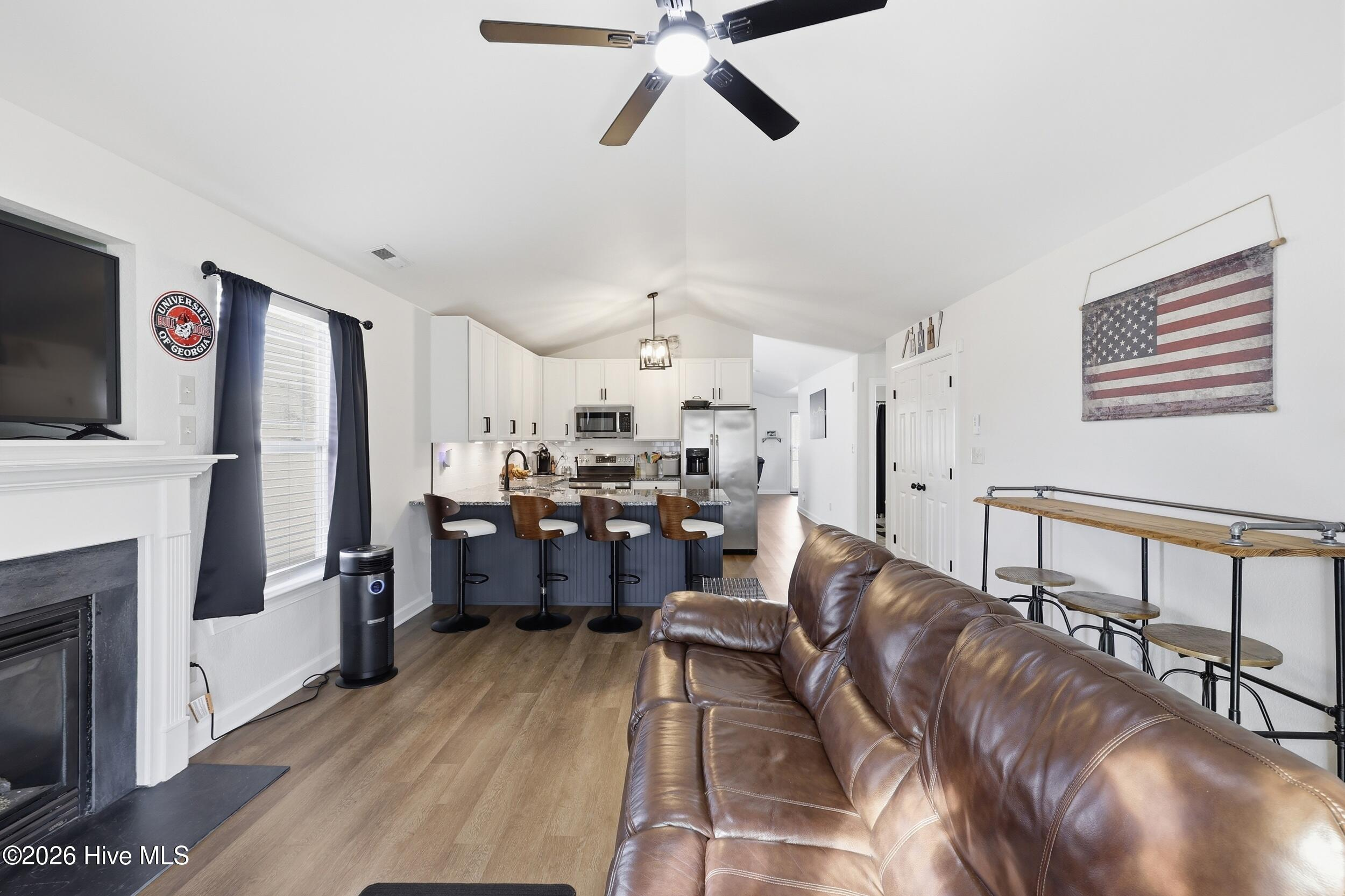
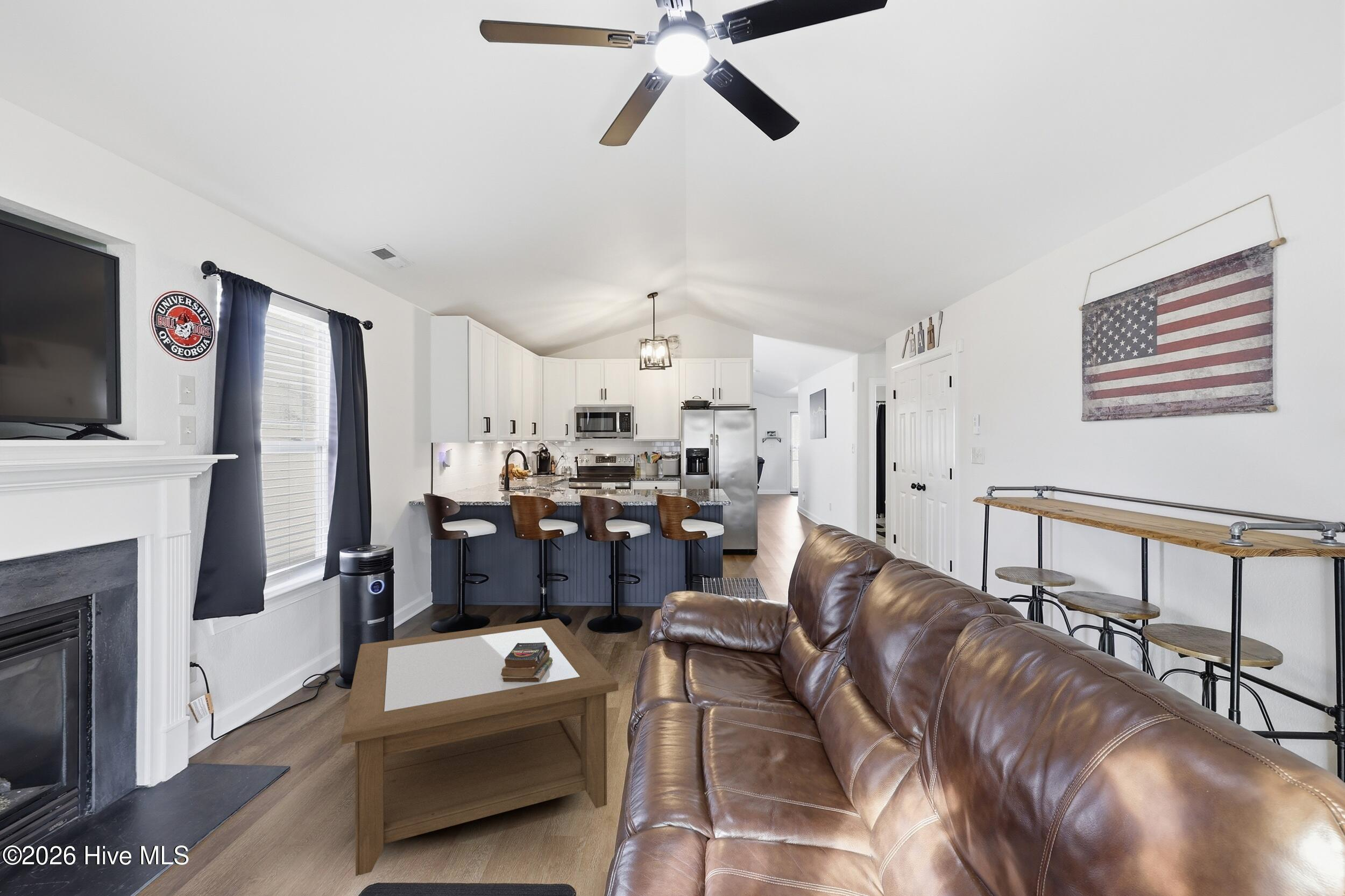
+ books [501,642,553,682]
+ coffee table [341,618,619,877]
